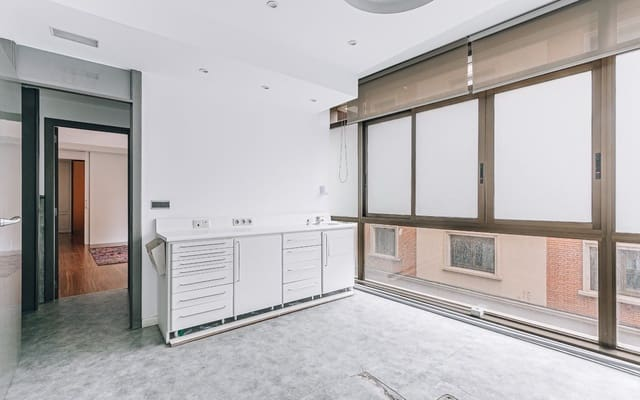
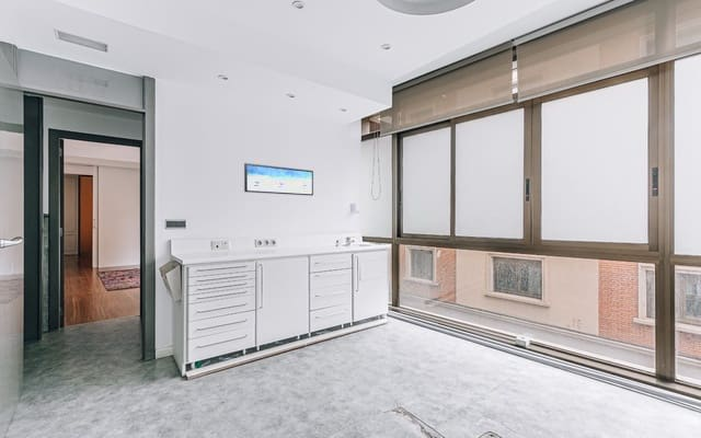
+ wall art [243,162,314,197]
